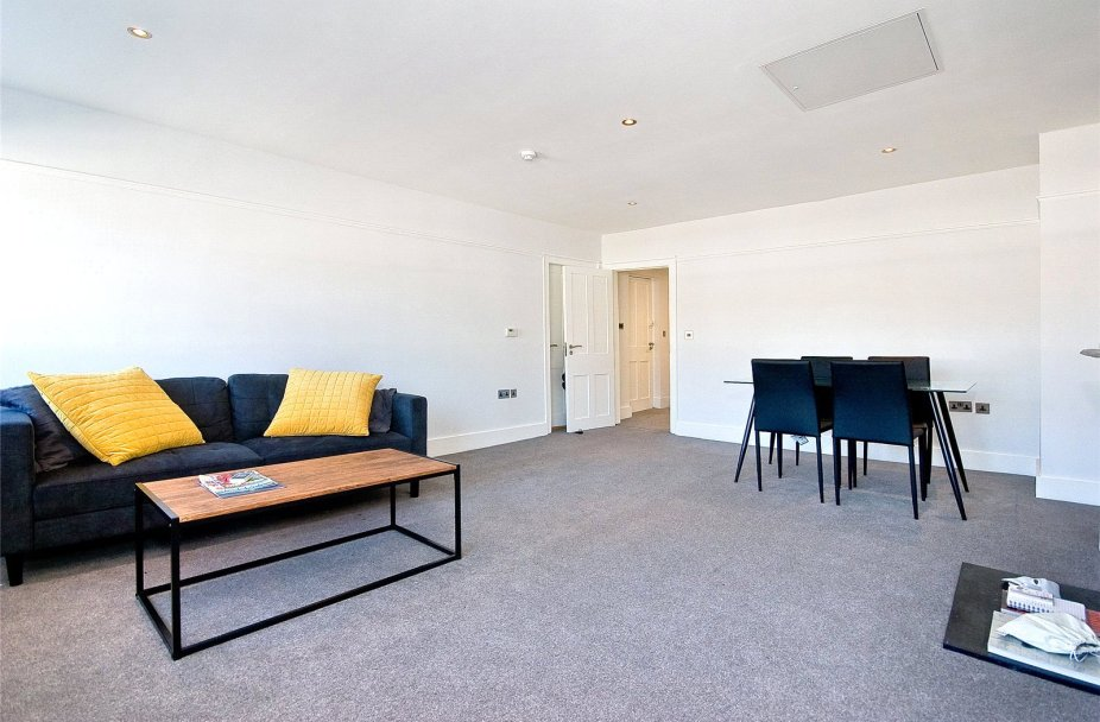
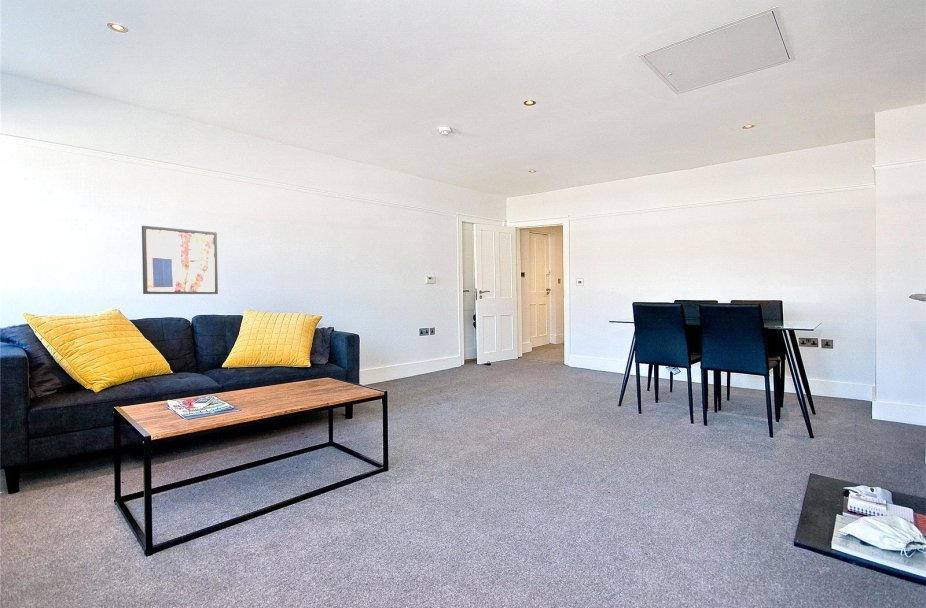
+ wall art [141,225,219,295]
